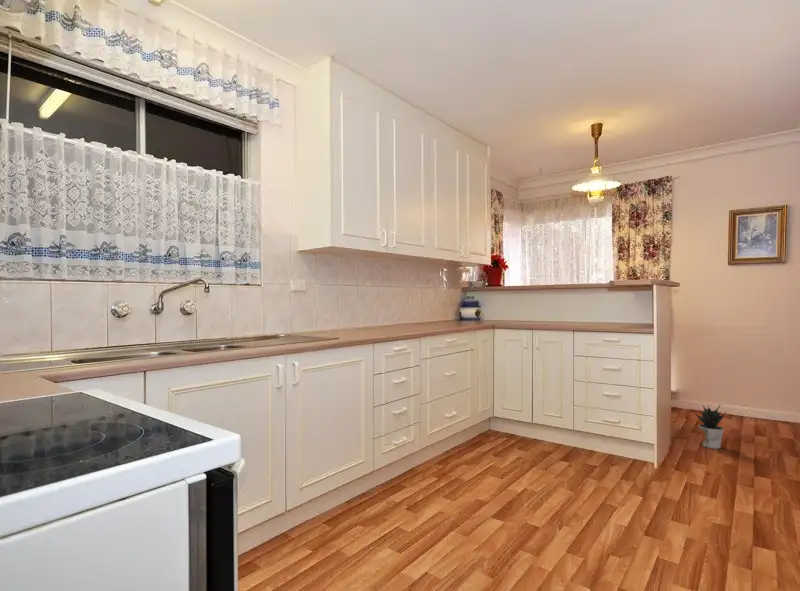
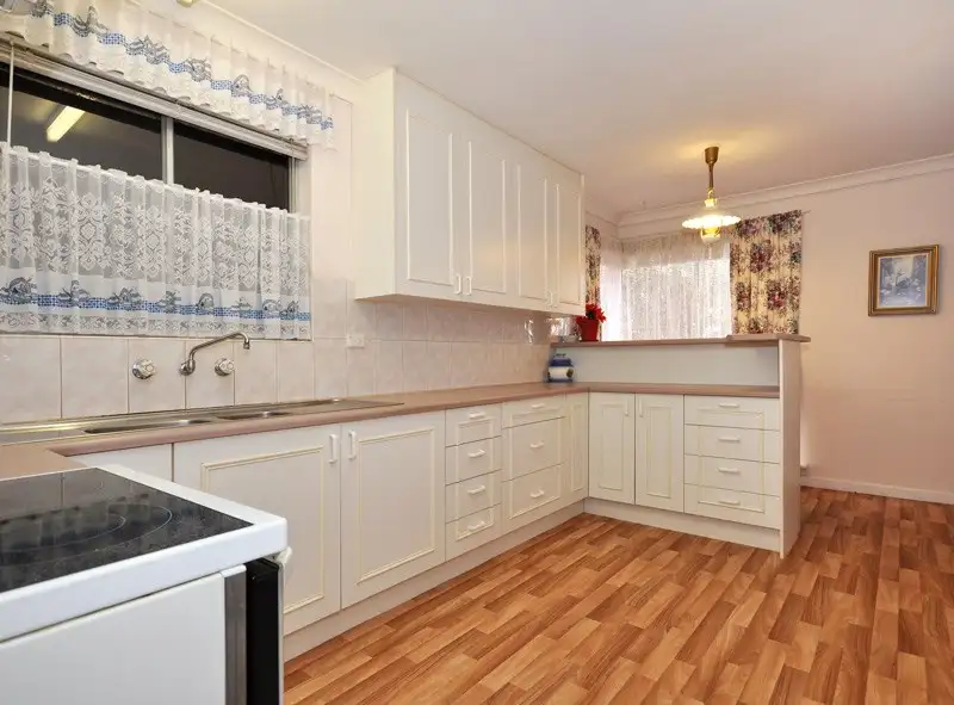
- potted plant [691,403,727,450]
